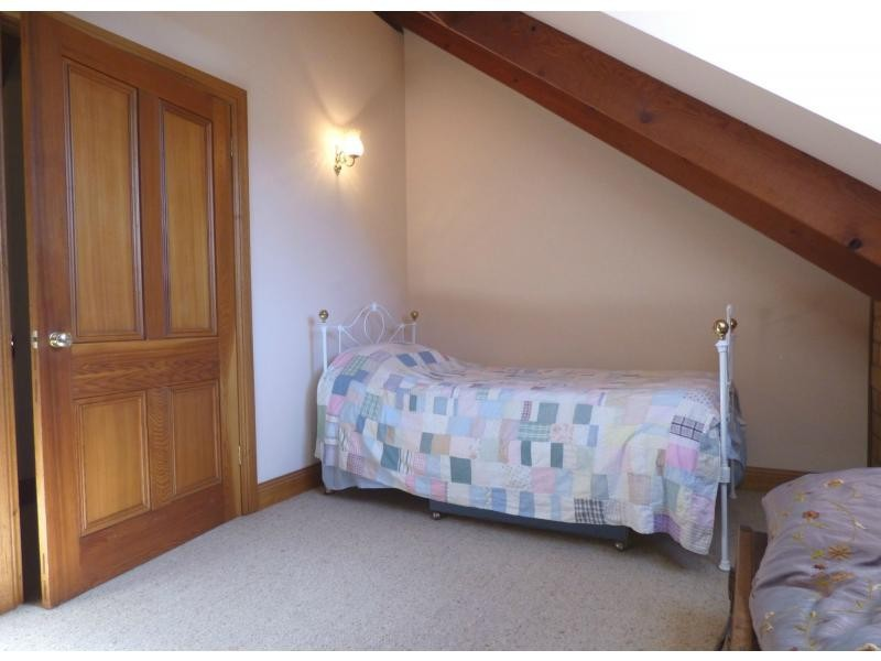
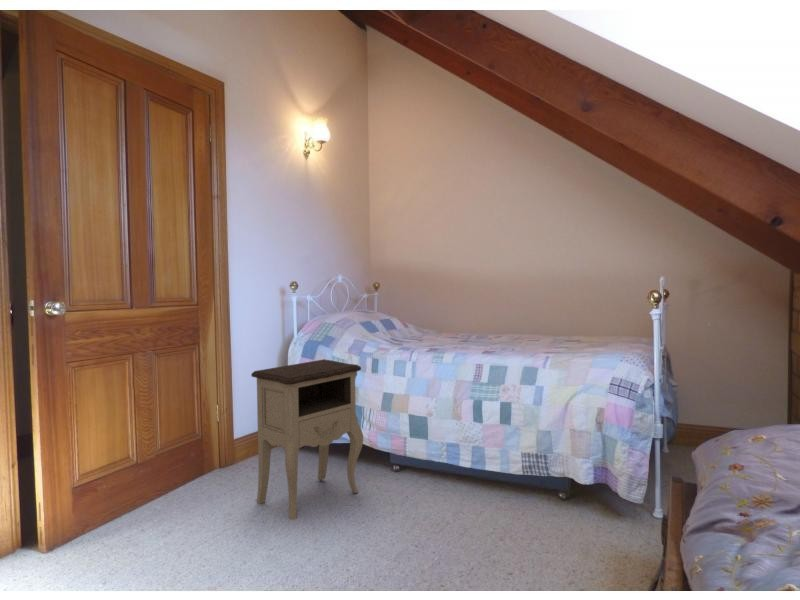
+ nightstand [250,358,364,521]
